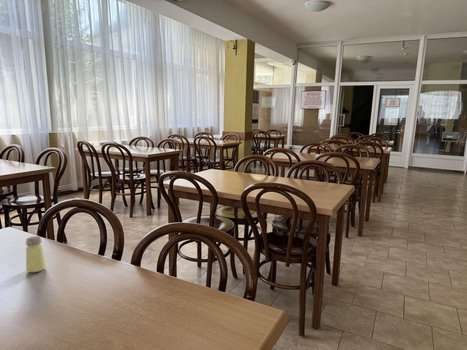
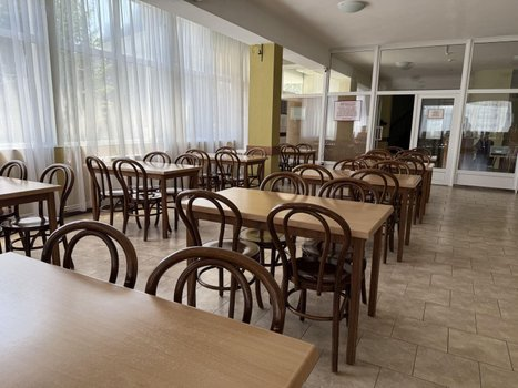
- saltshaker [25,235,47,273]
